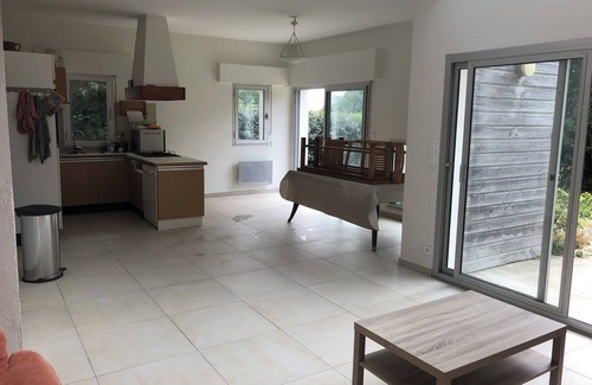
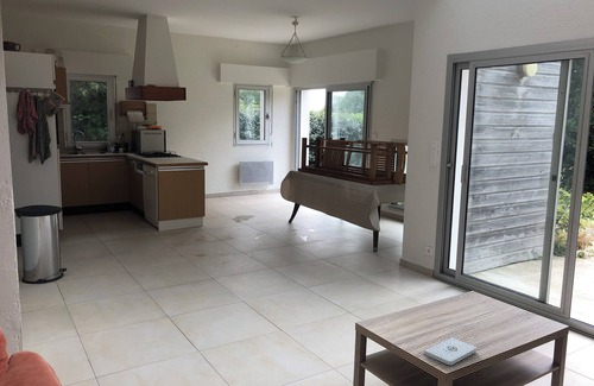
+ notepad [423,336,478,366]
